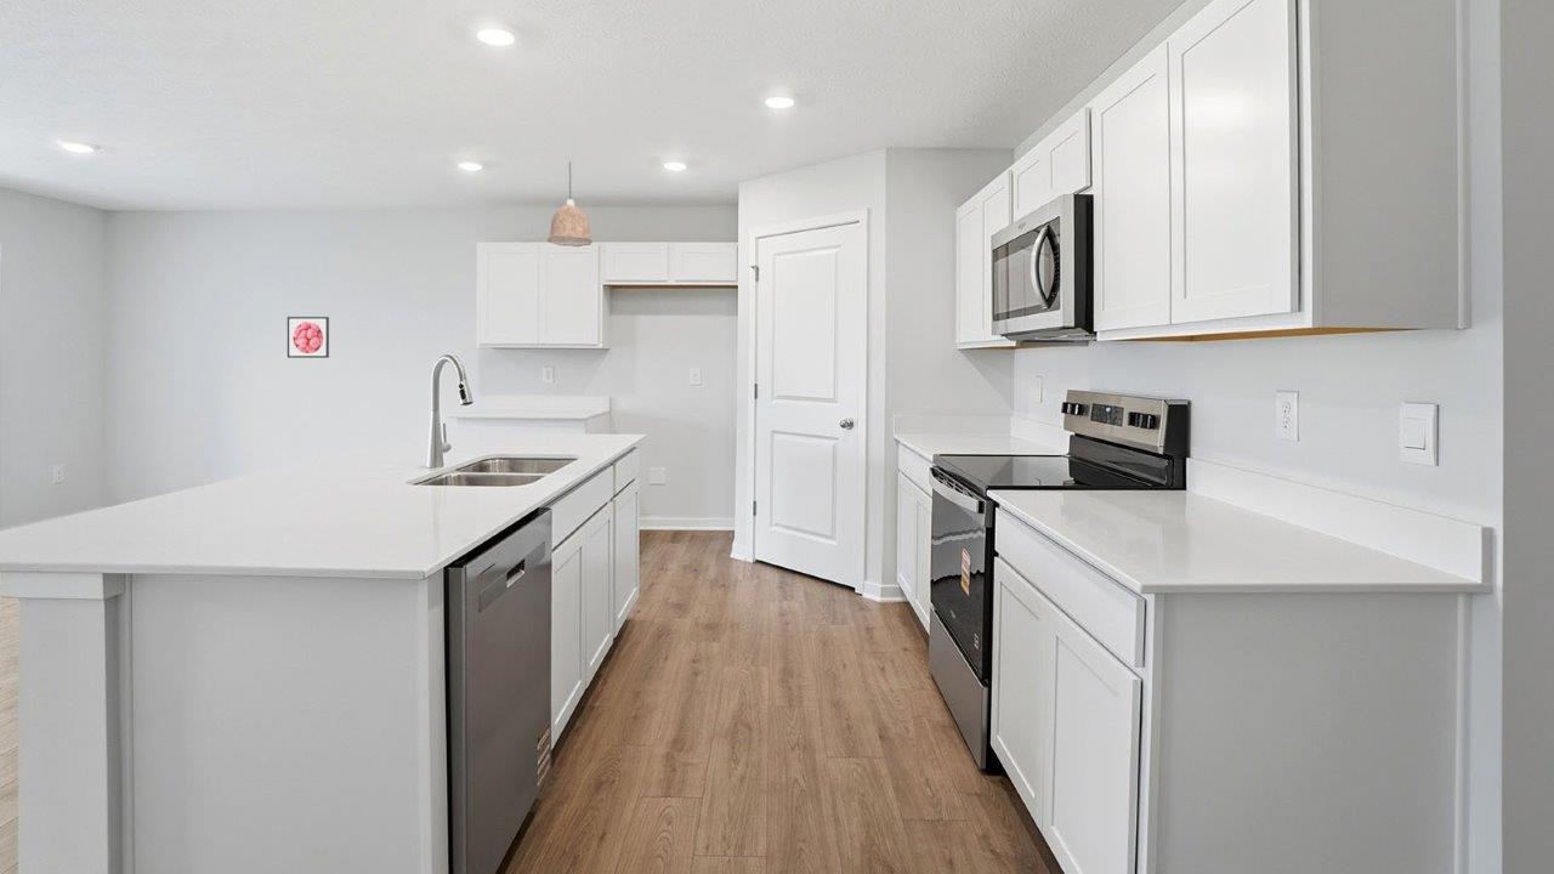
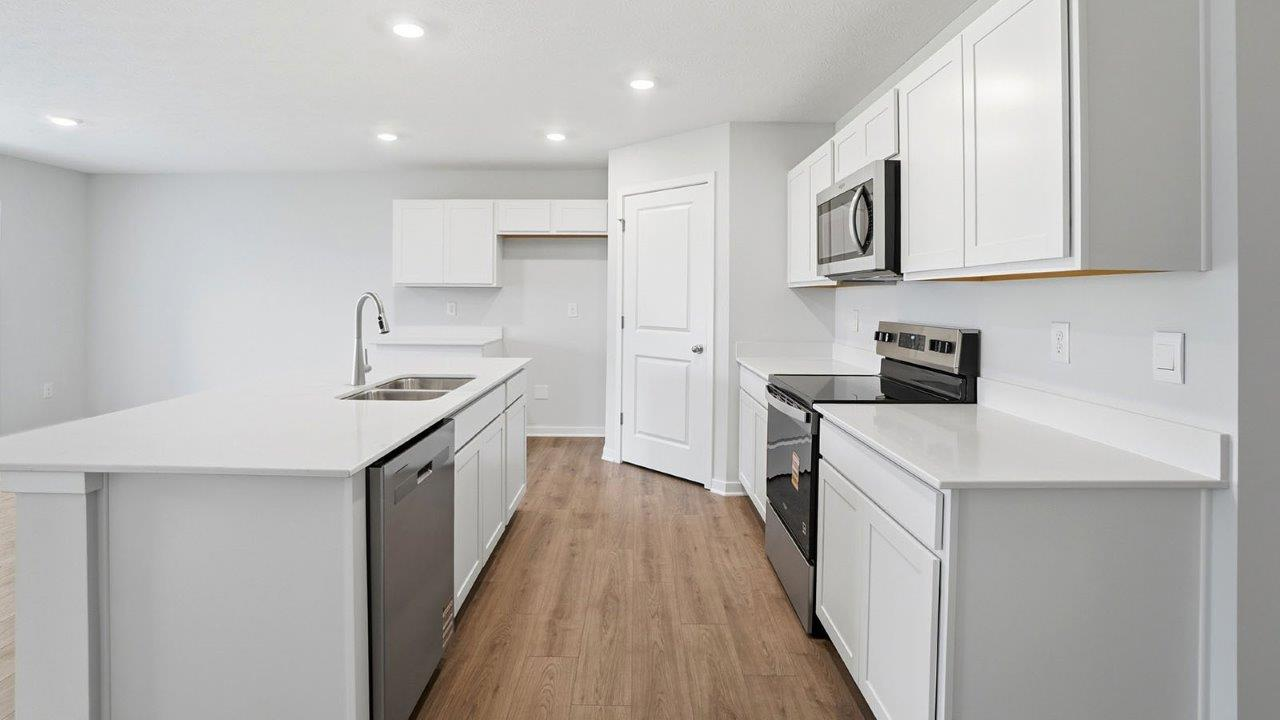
- pendant lamp [546,160,594,248]
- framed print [287,316,330,359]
